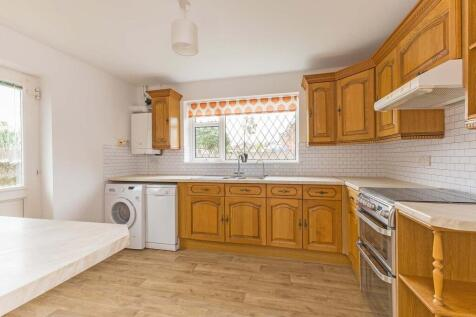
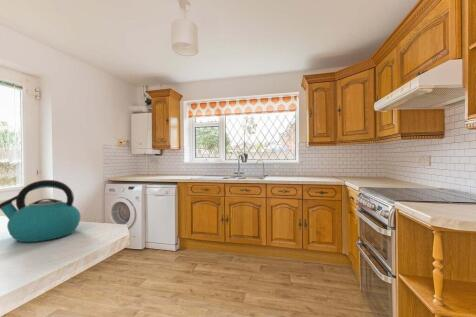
+ kettle [0,179,81,243]
